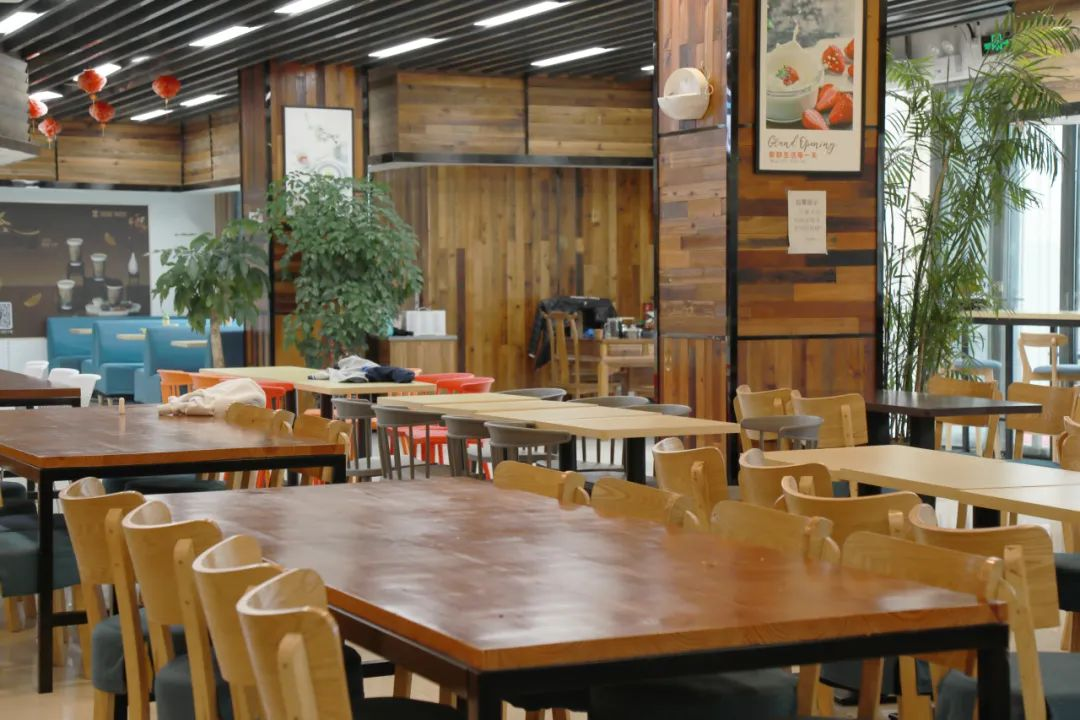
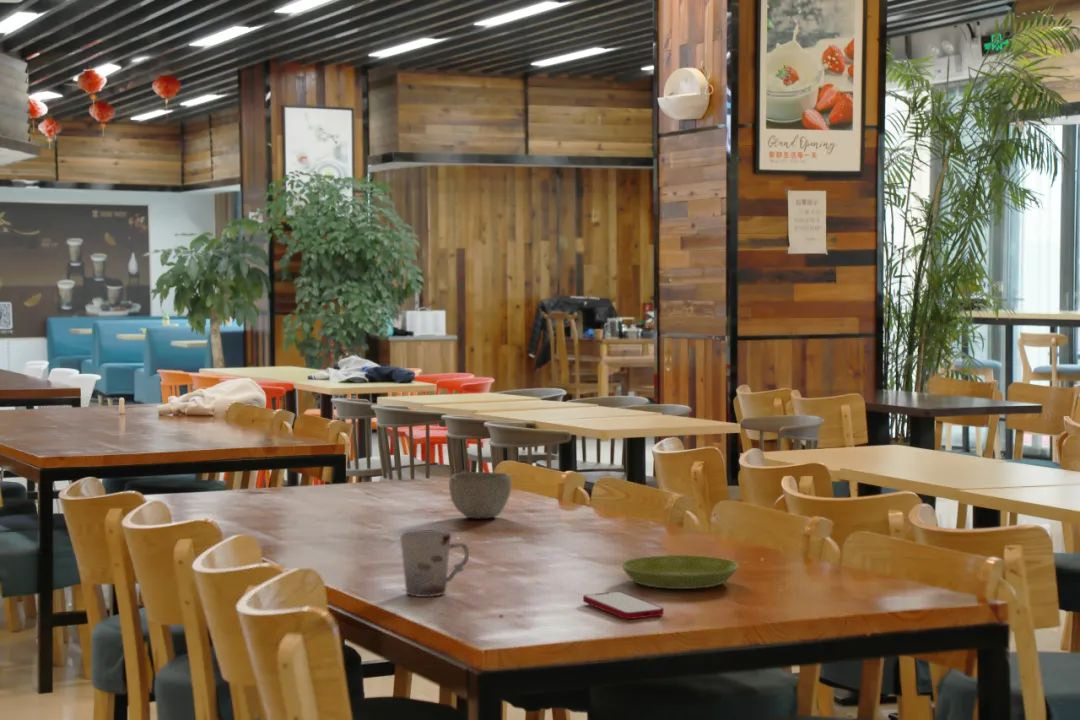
+ cup [399,529,470,598]
+ saucer [620,554,739,590]
+ smartphone [582,591,665,620]
+ bowl [448,471,513,520]
